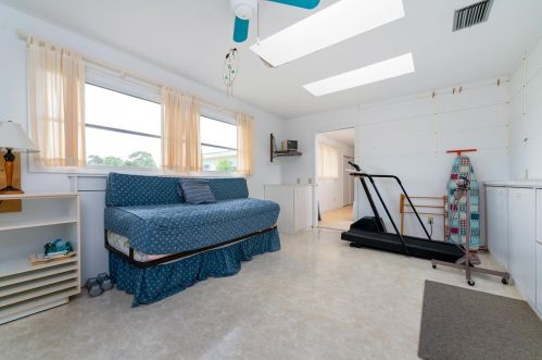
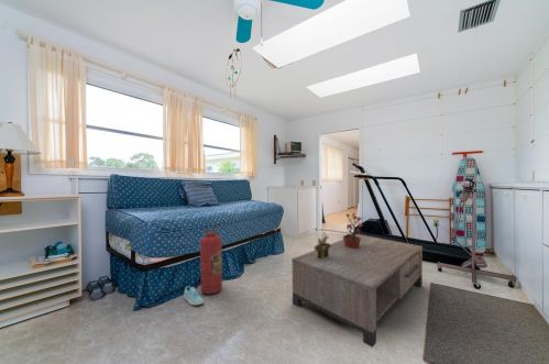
+ decorative box [312,233,331,261]
+ fire extinguisher [199,225,223,296]
+ potted plant [342,212,364,250]
+ coffee table [290,233,424,349]
+ sneaker [183,285,205,306]
